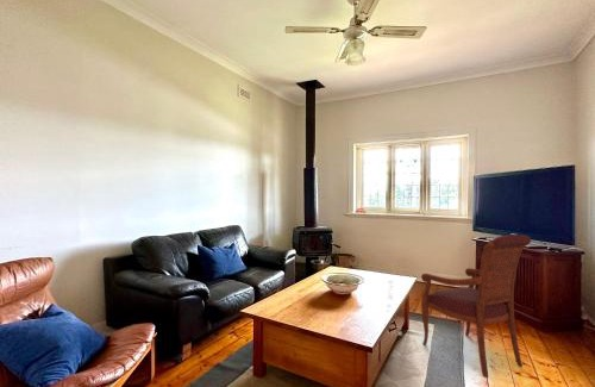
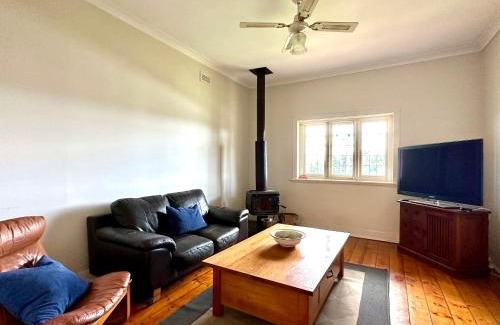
- armchair [420,233,532,379]
